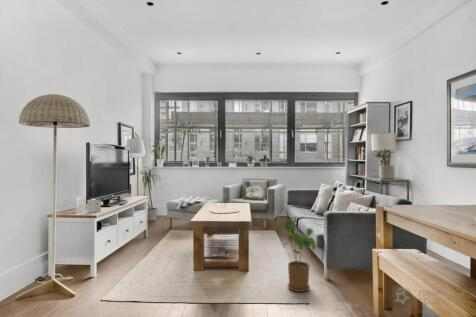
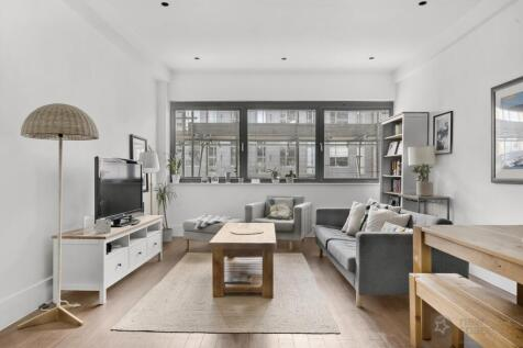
- house plant [277,216,317,293]
